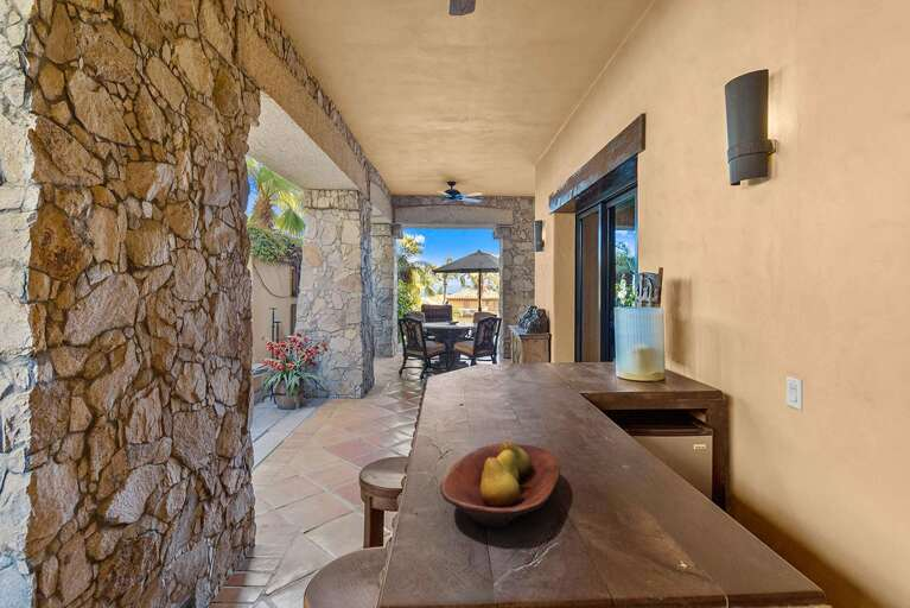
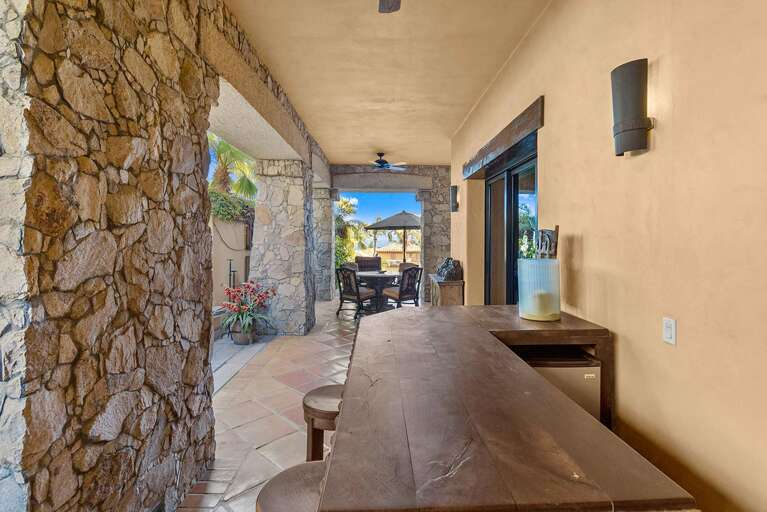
- fruit bowl [439,439,561,528]
